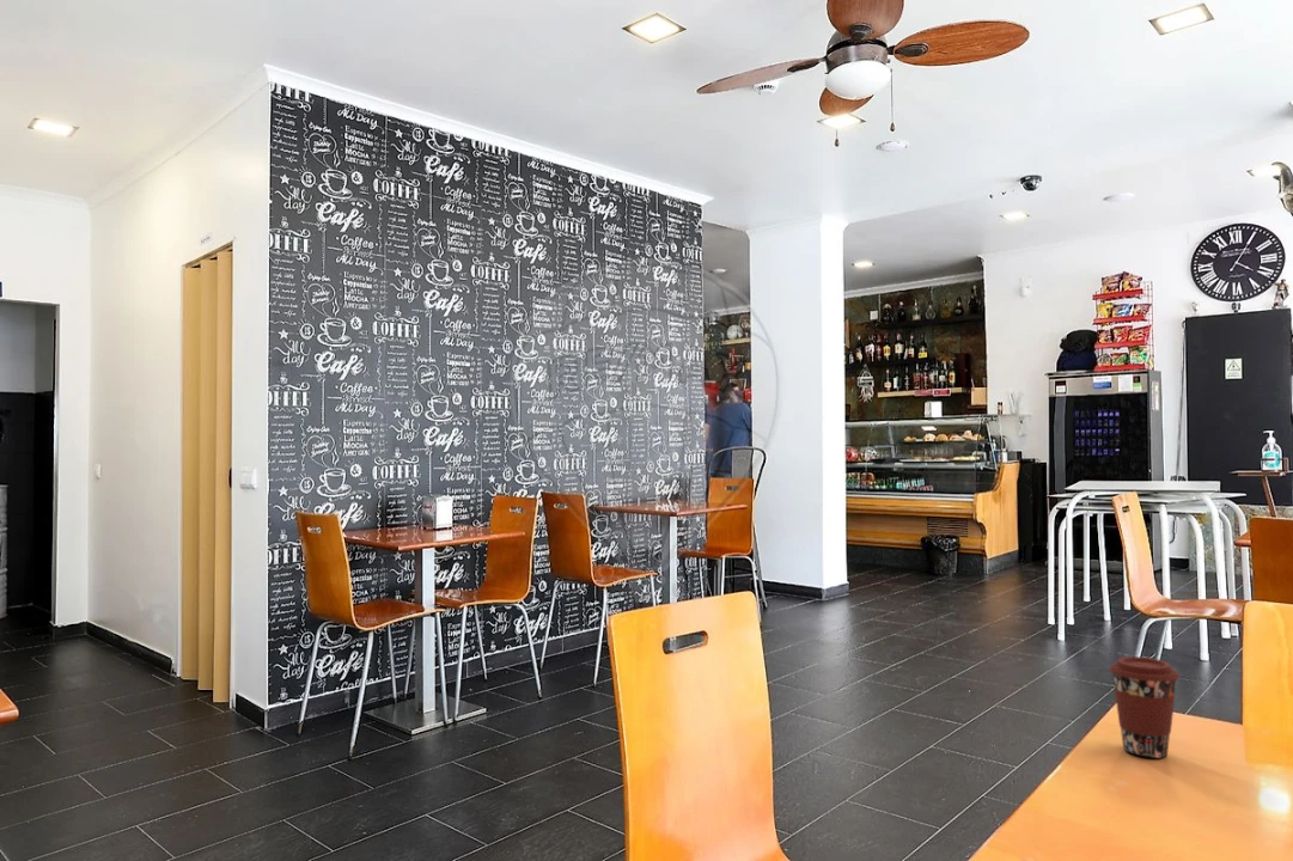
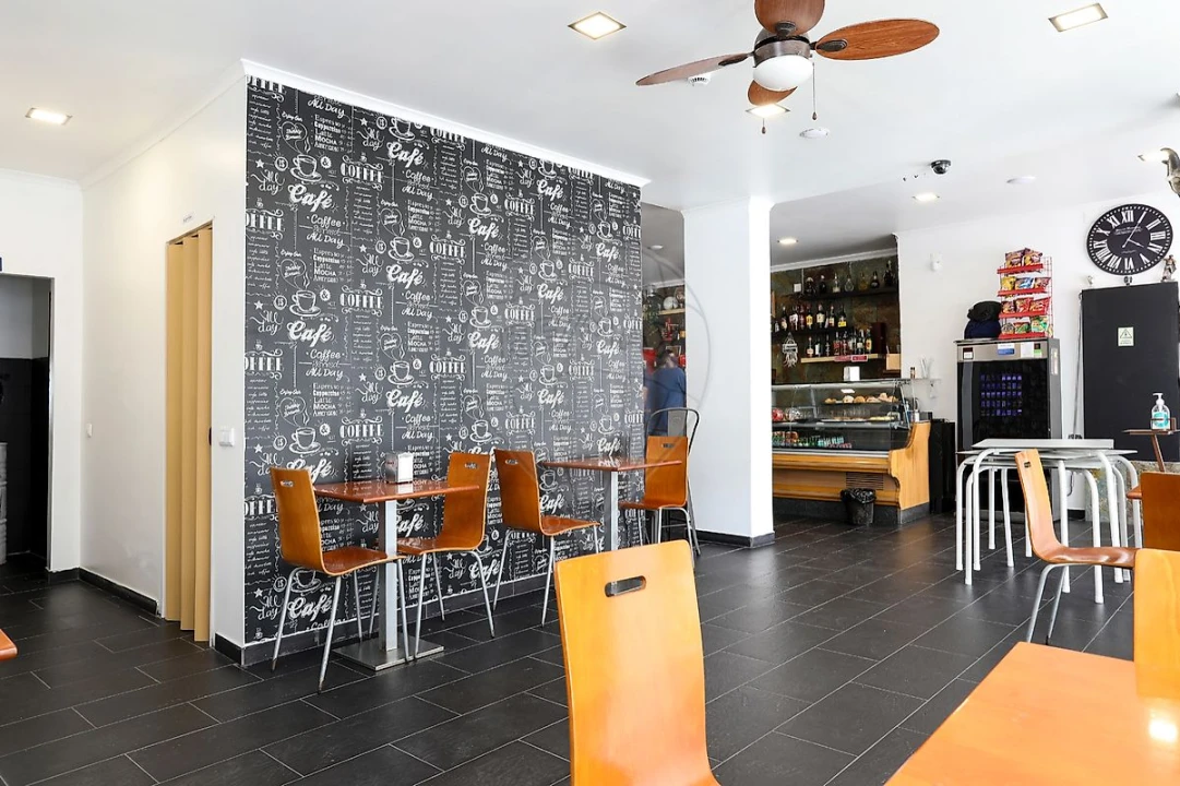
- coffee cup [1108,655,1181,759]
